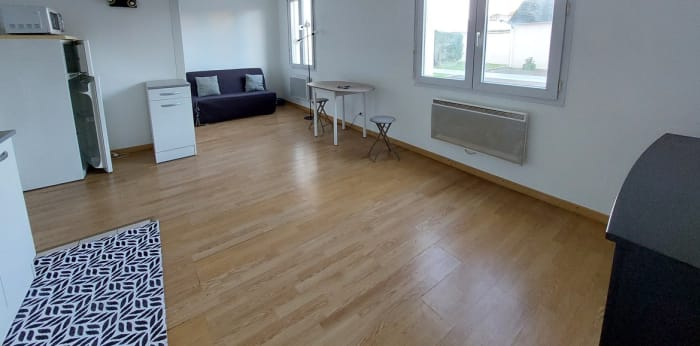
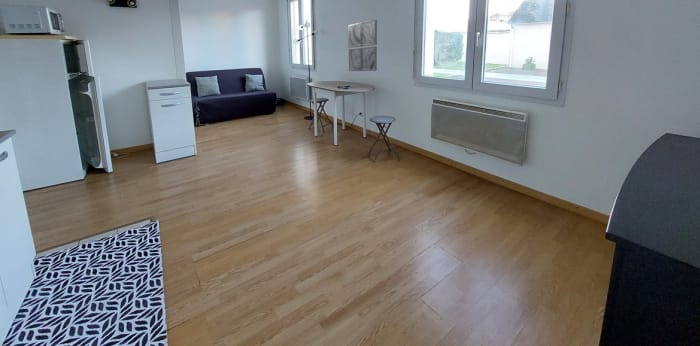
+ wall art [347,19,378,72]
